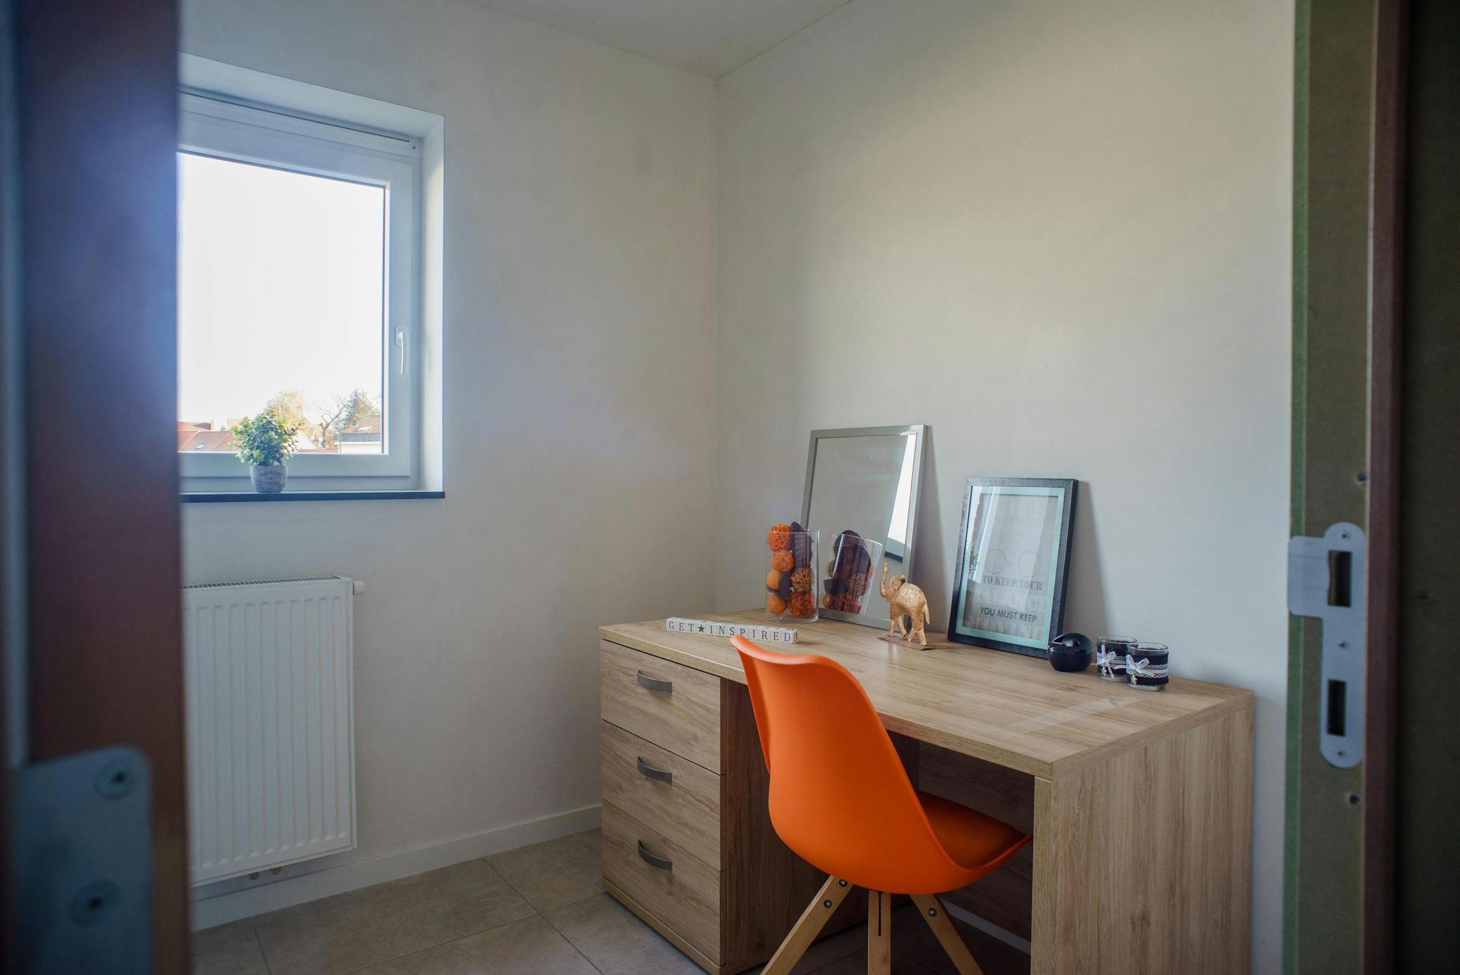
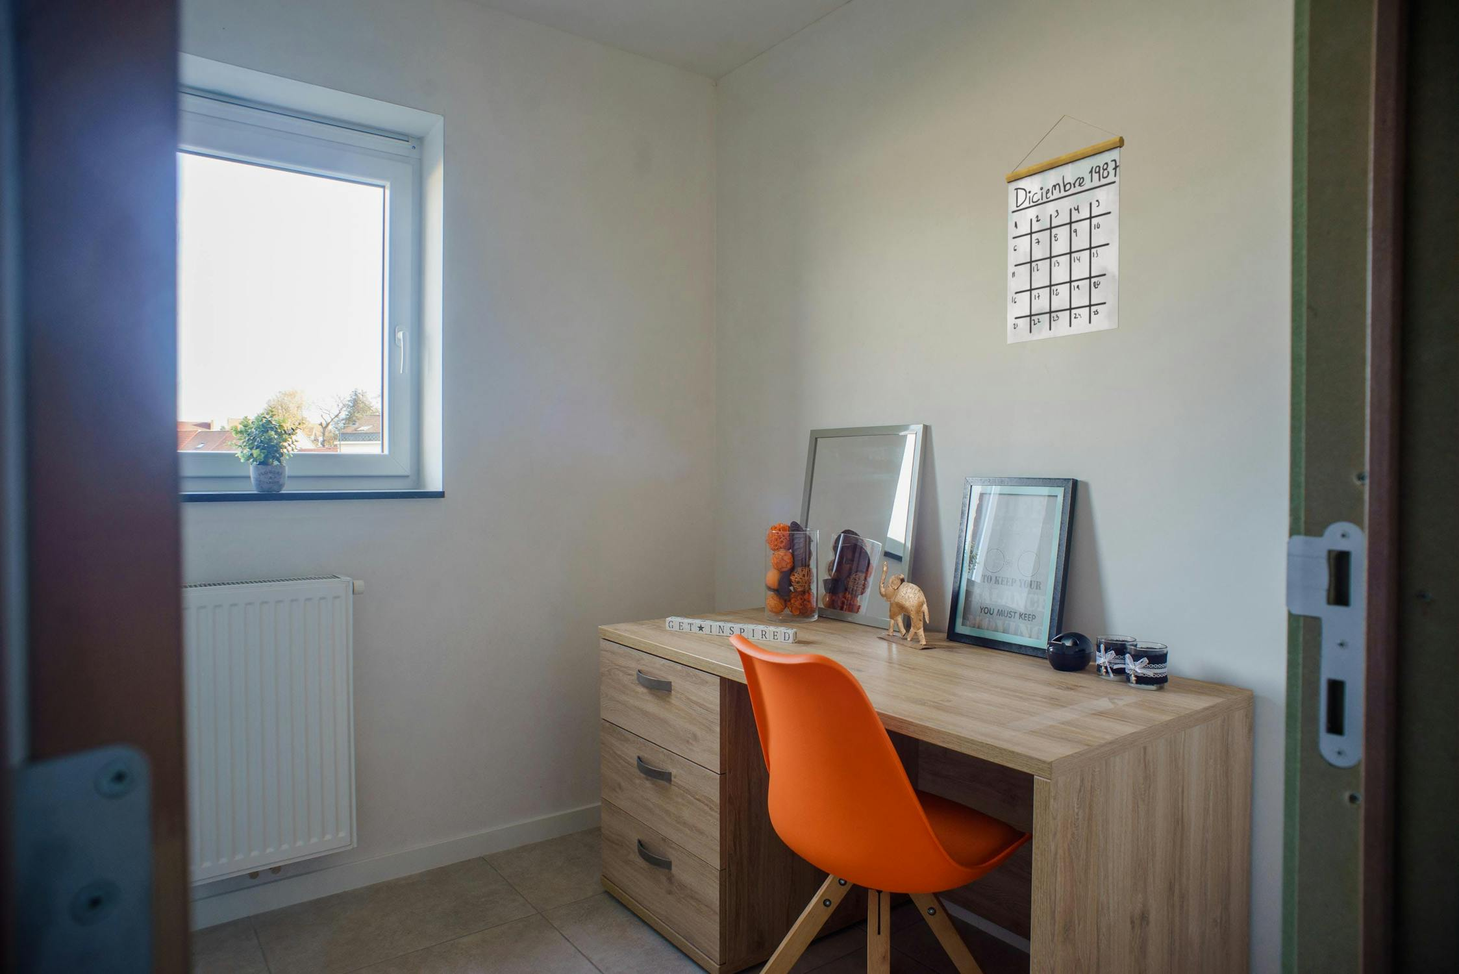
+ calendar [1006,114,1124,345]
